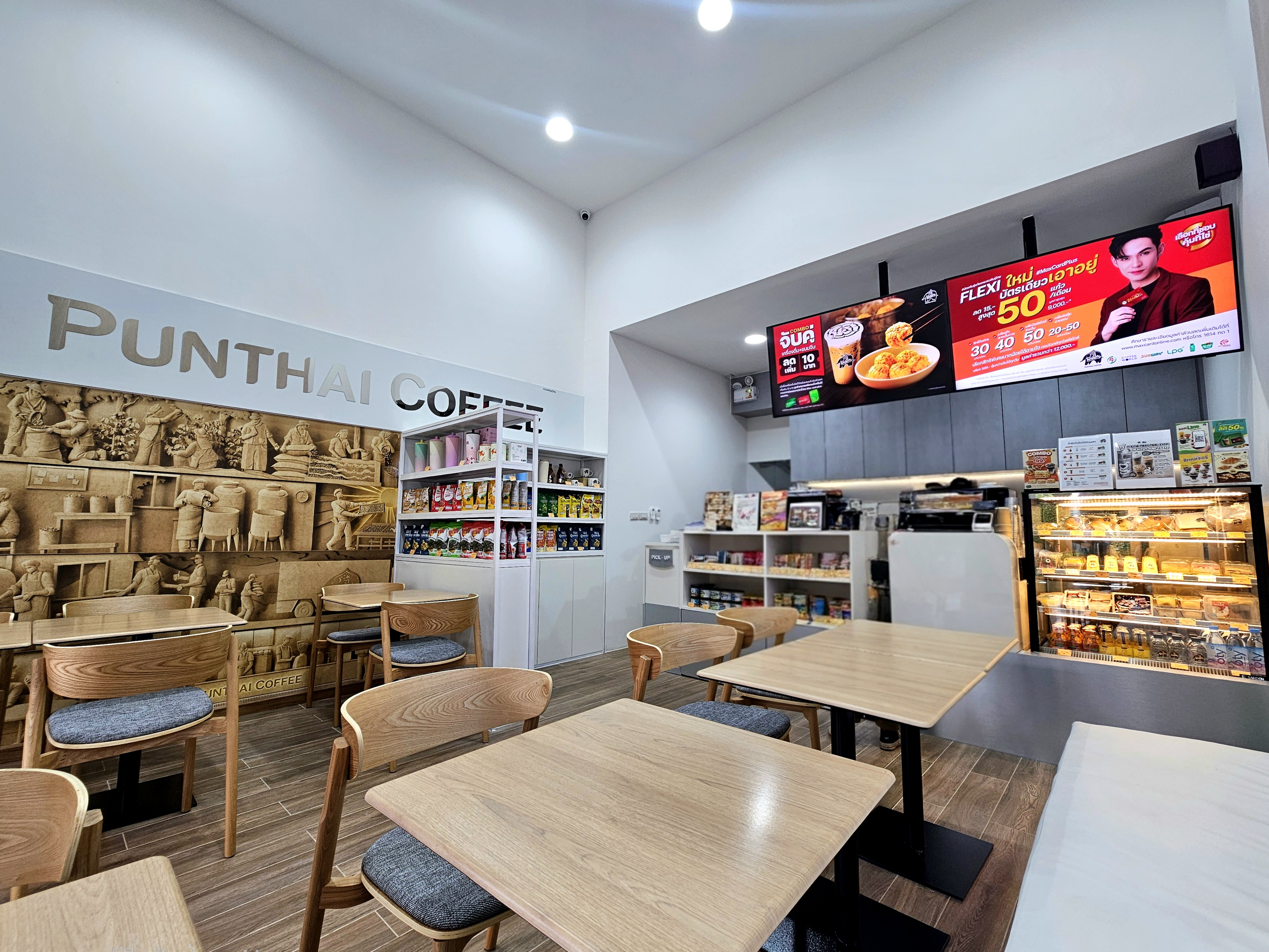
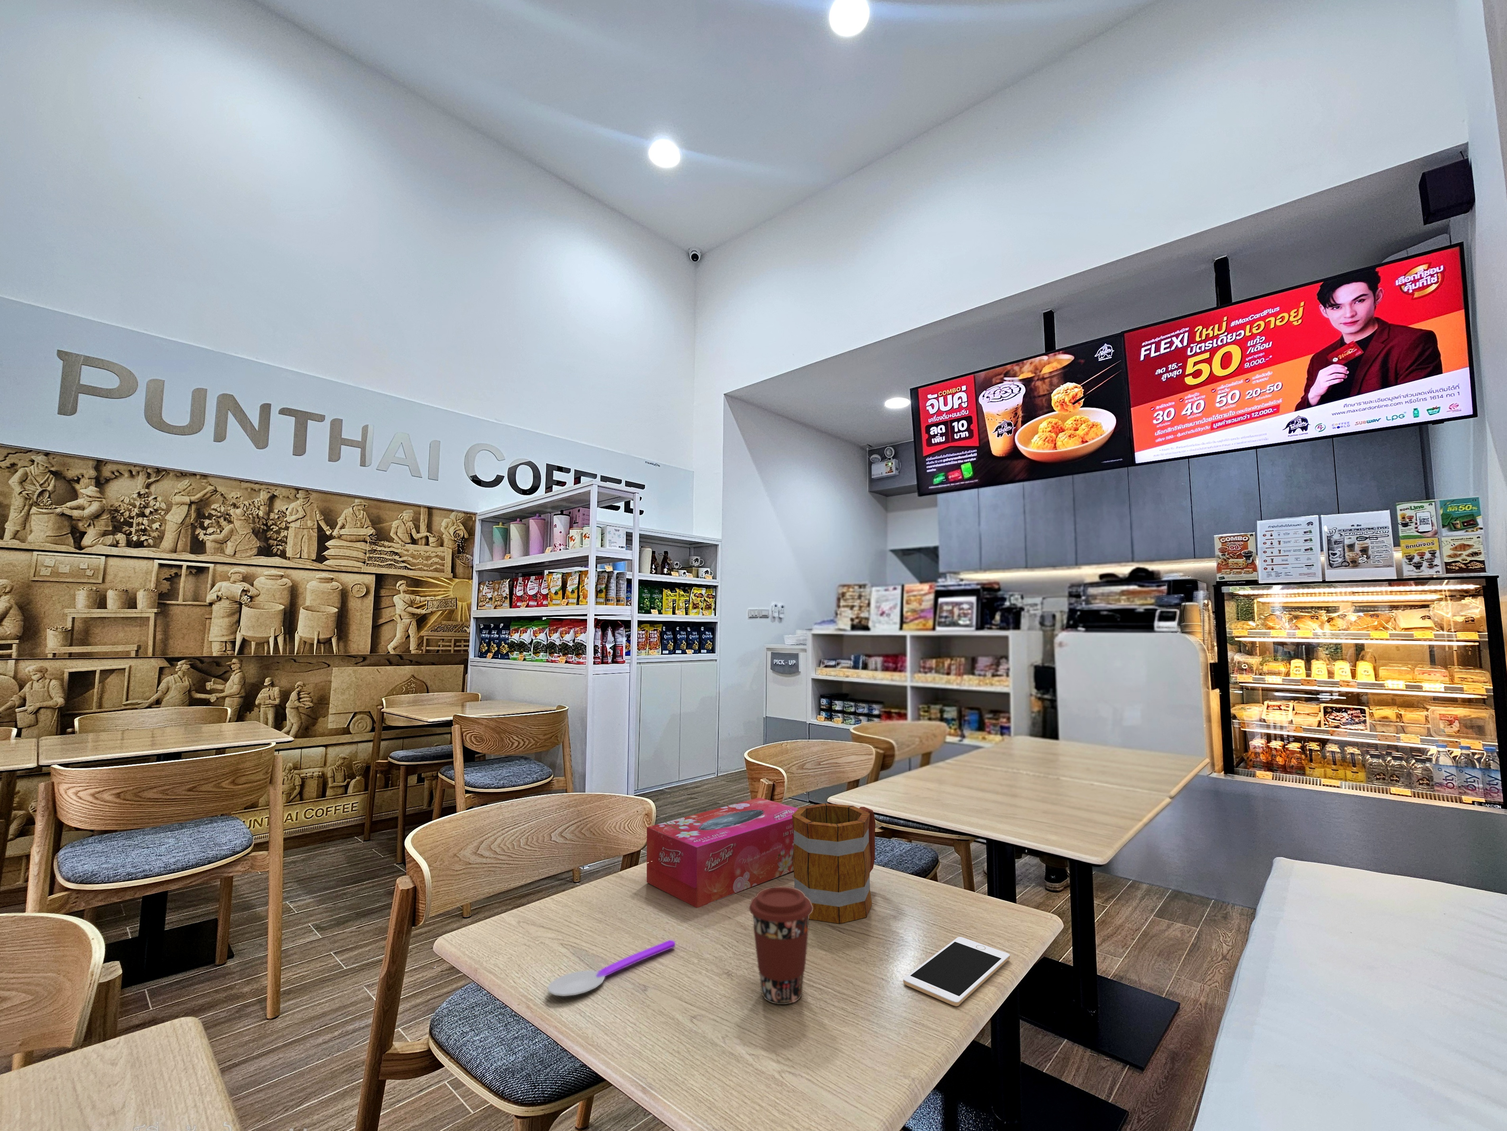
+ mug [792,803,875,924]
+ cell phone [903,936,1011,1006]
+ coffee cup [748,886,813,1005]
+ spoon [547,940,676,997]
+ tissue box [646,797,799,909]
